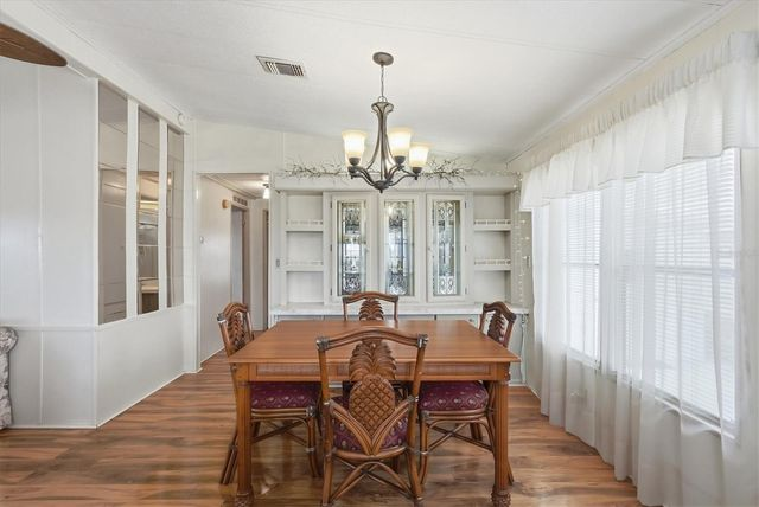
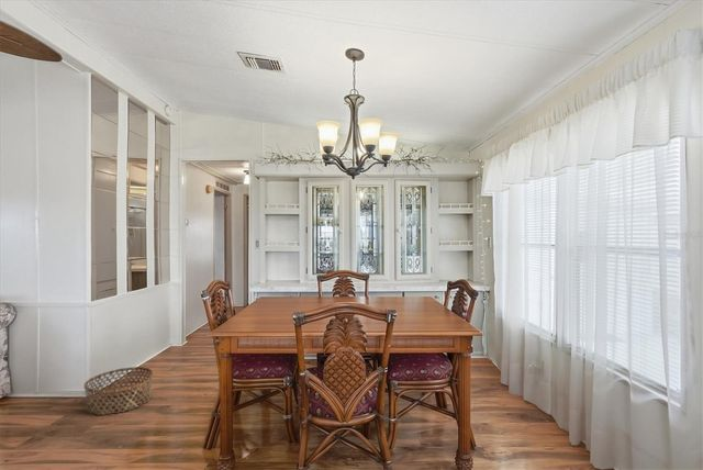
+ basket [83,366,154,415]
